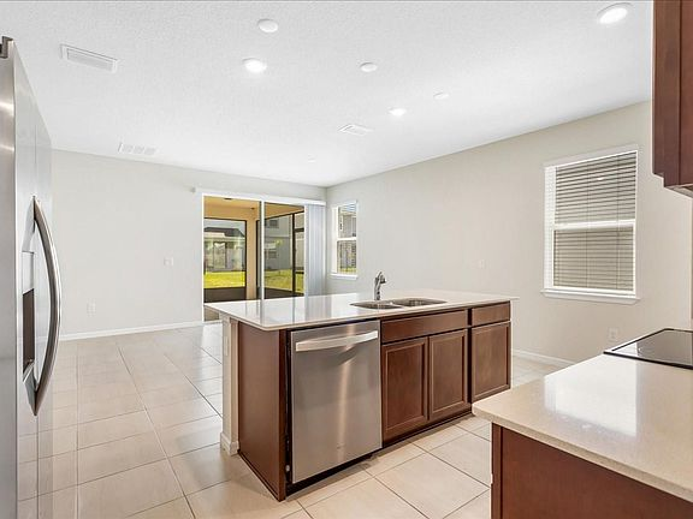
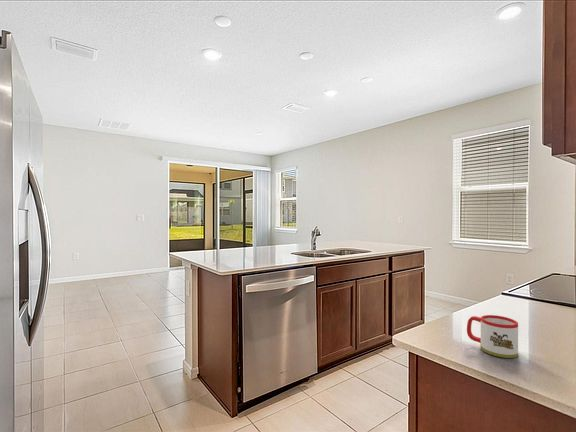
+ mug [466,314,519,359]
